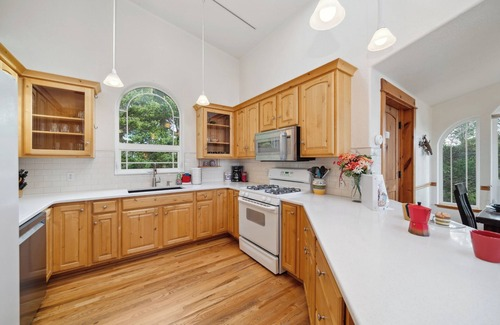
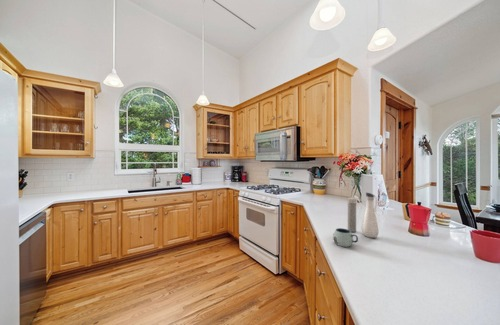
+ water bottle [347,192,385,239]
+ mug [332,227,359,248]
